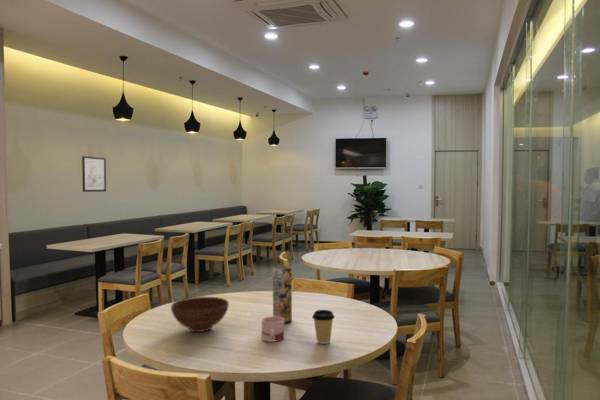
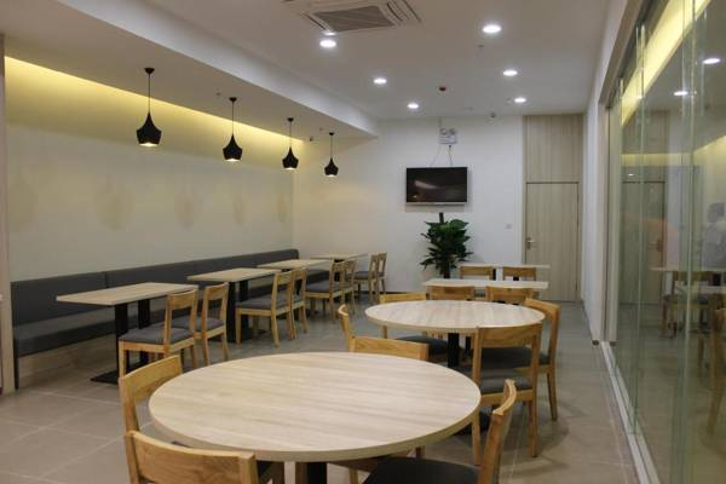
- bowl [170,296,230,333]
- coffee cup [311,309,336,345]
- wall art [81,155,107,193]
- mug [261,315,285,343]
- vase [272,265,293,324]
